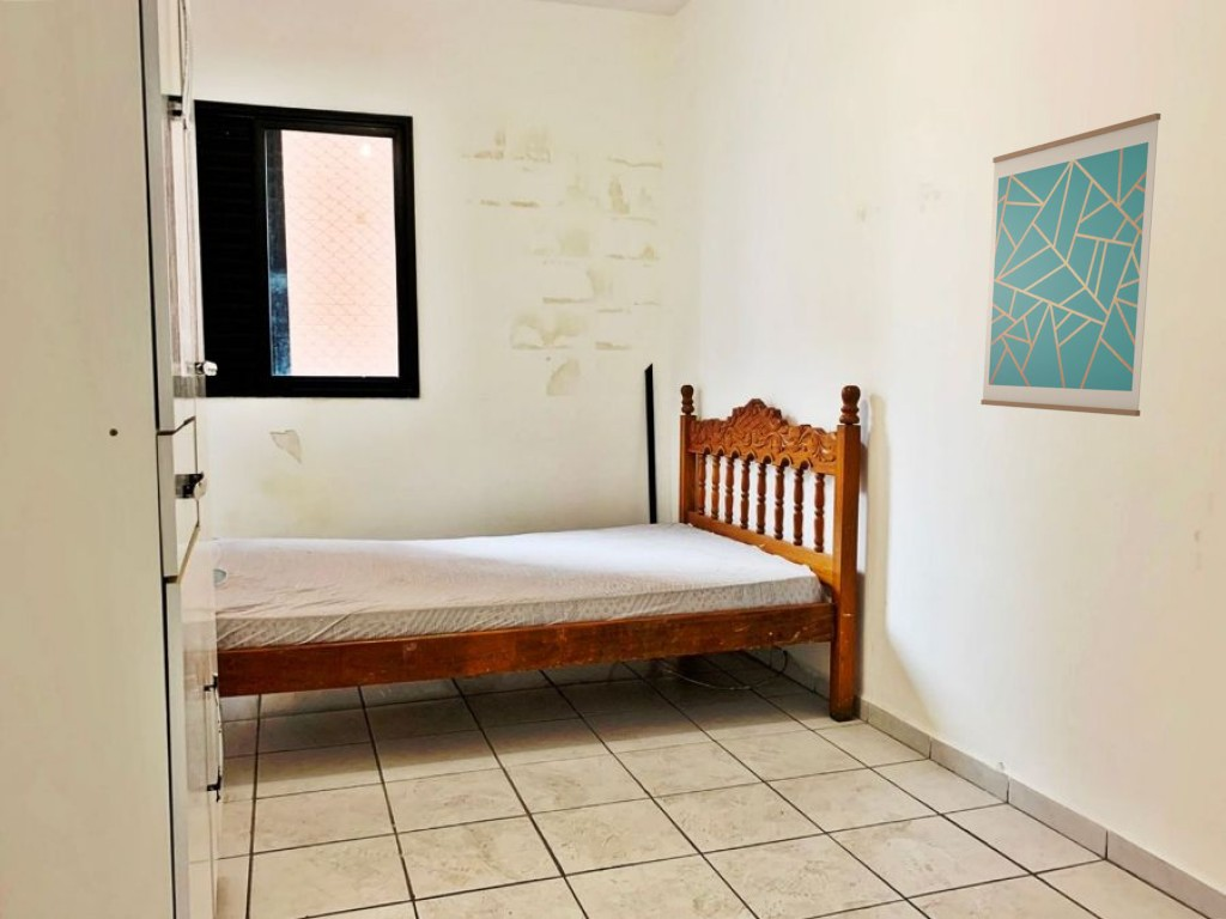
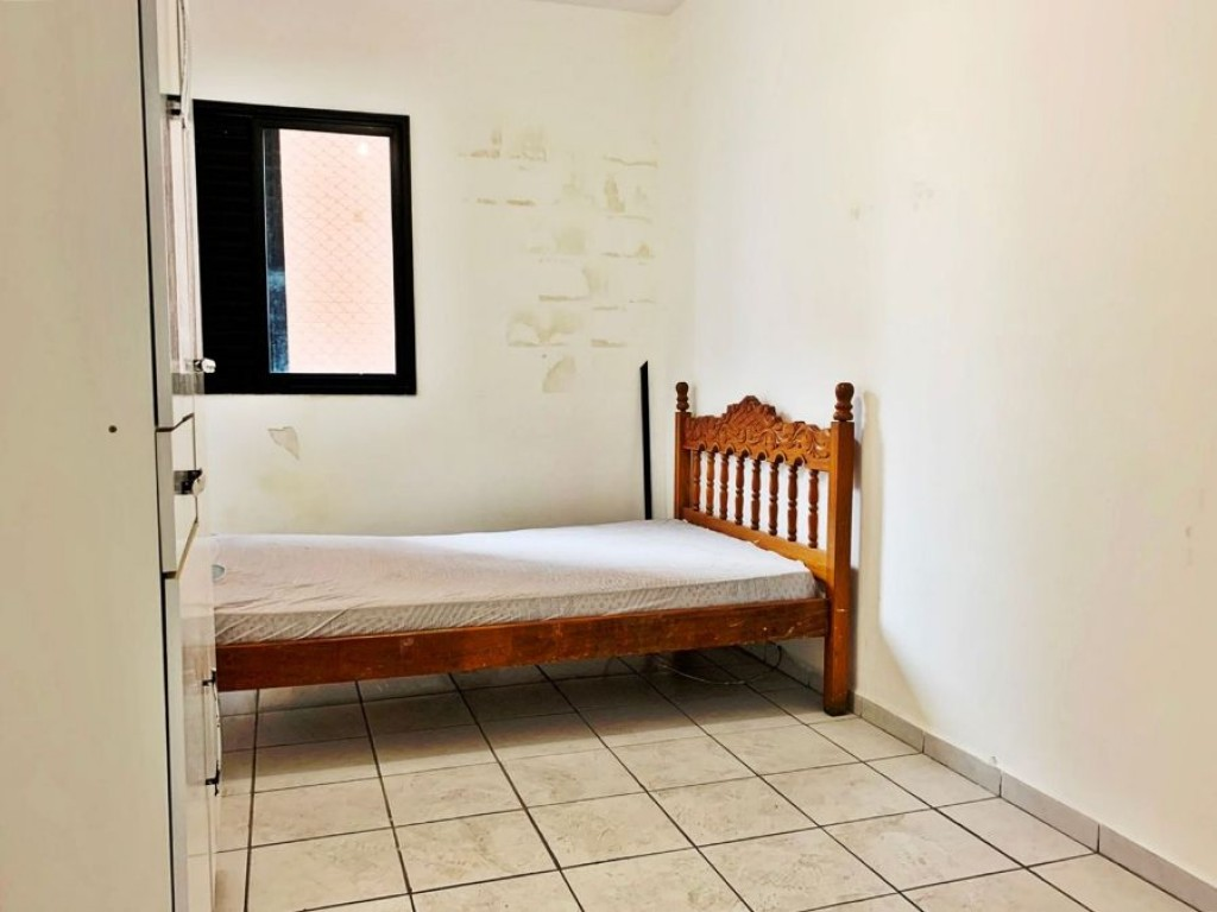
- wall art [979,112,1161,418]
